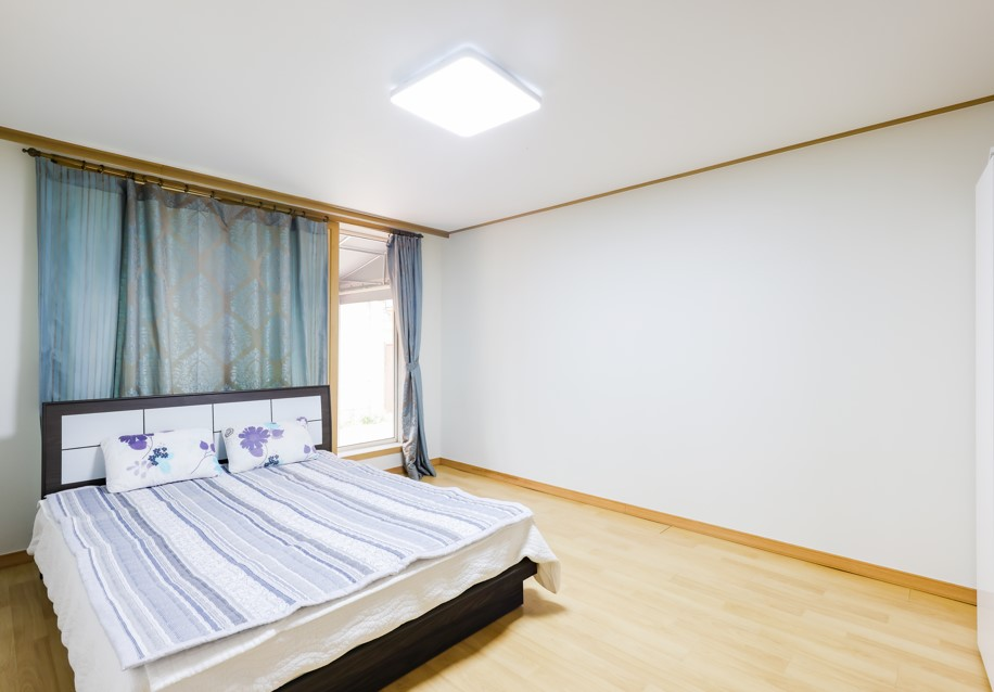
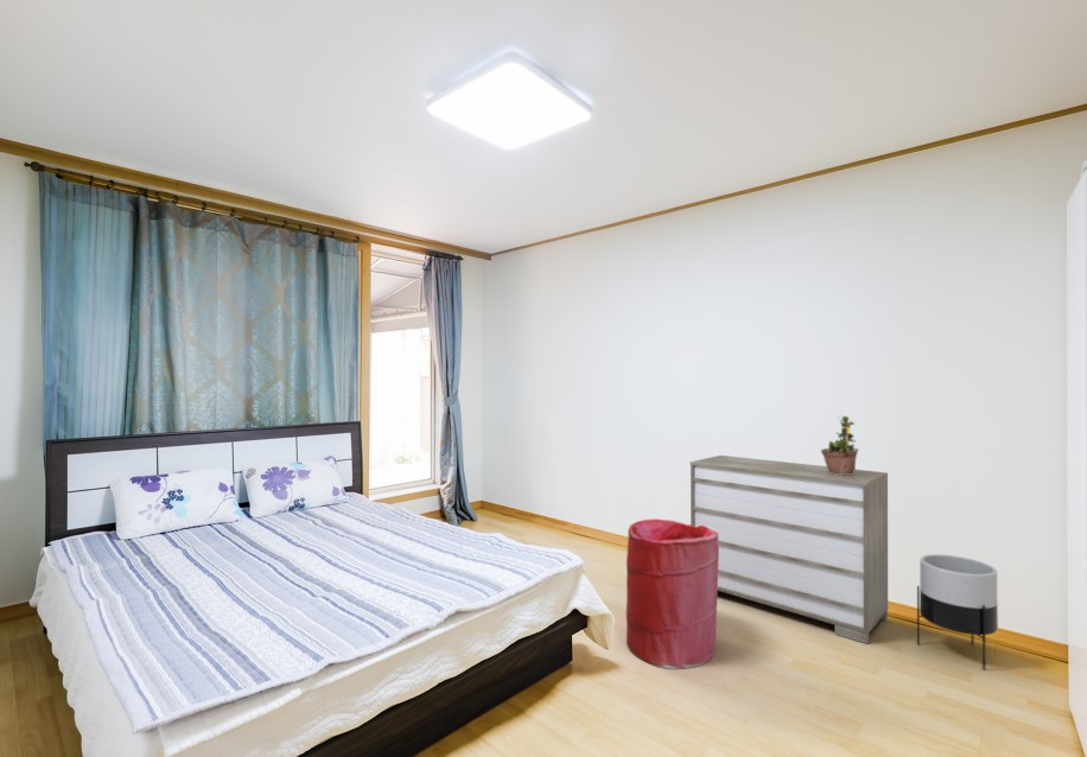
+ dresser [689,454,889,644]
+ planter [916,553,999,672]
+ potted plant [820,409,859,475]
+ laundry hamper [625,517,719,670]
